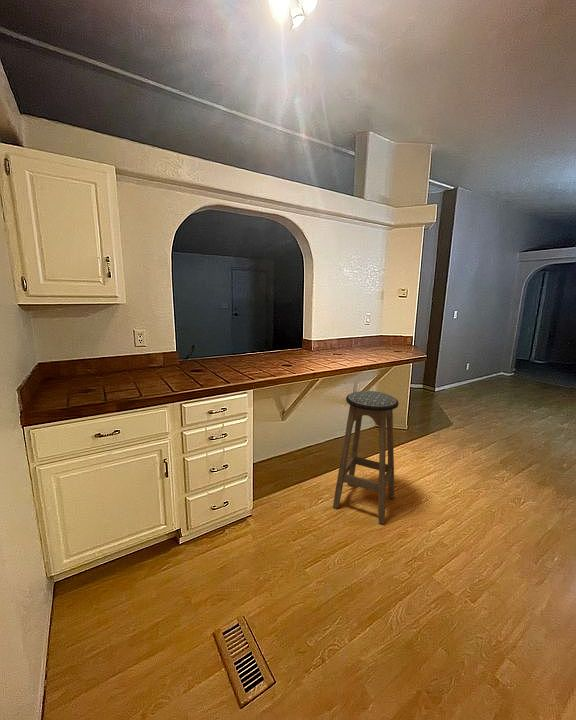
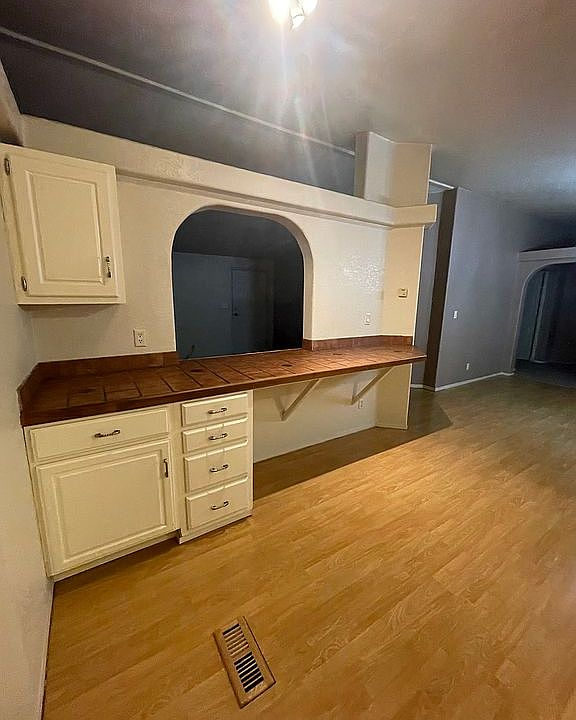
- stool [332,390,400,525]
